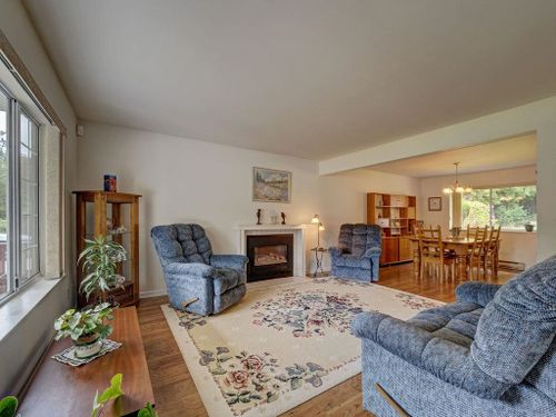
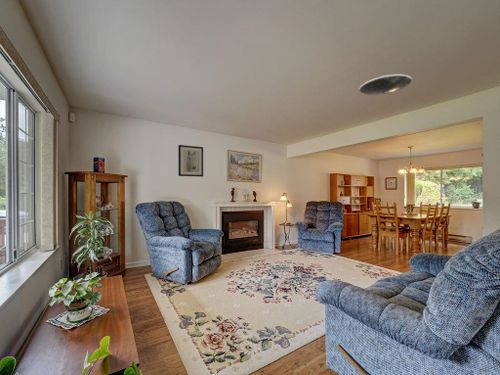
+ ceiling light [359,73,413,96]
+ wall art [177,144,204,178]
